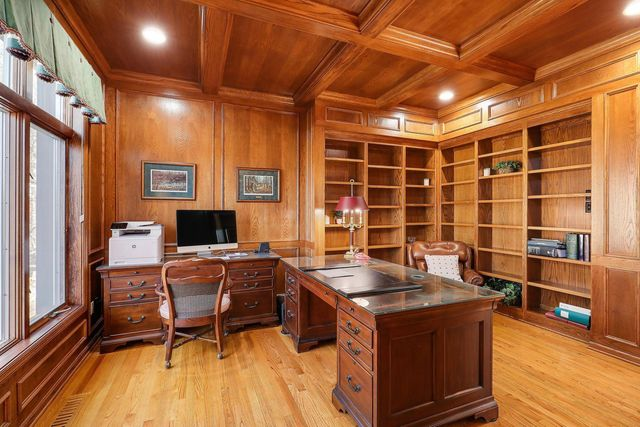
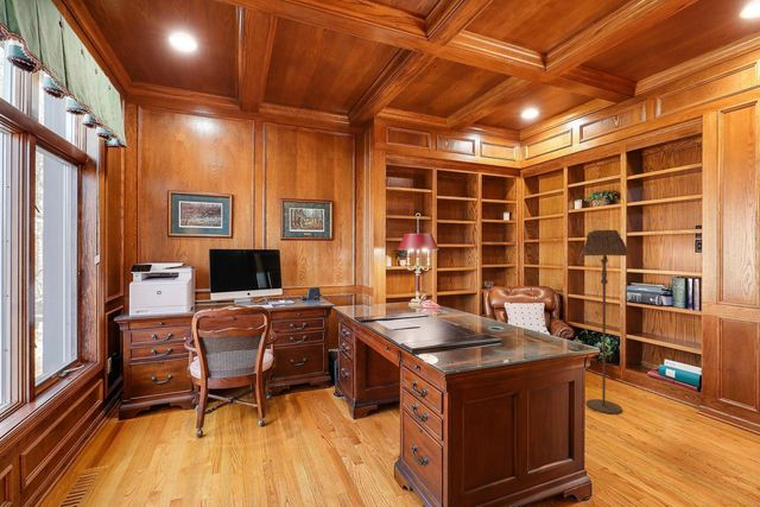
+ floor lamp [581,229,629,416]
